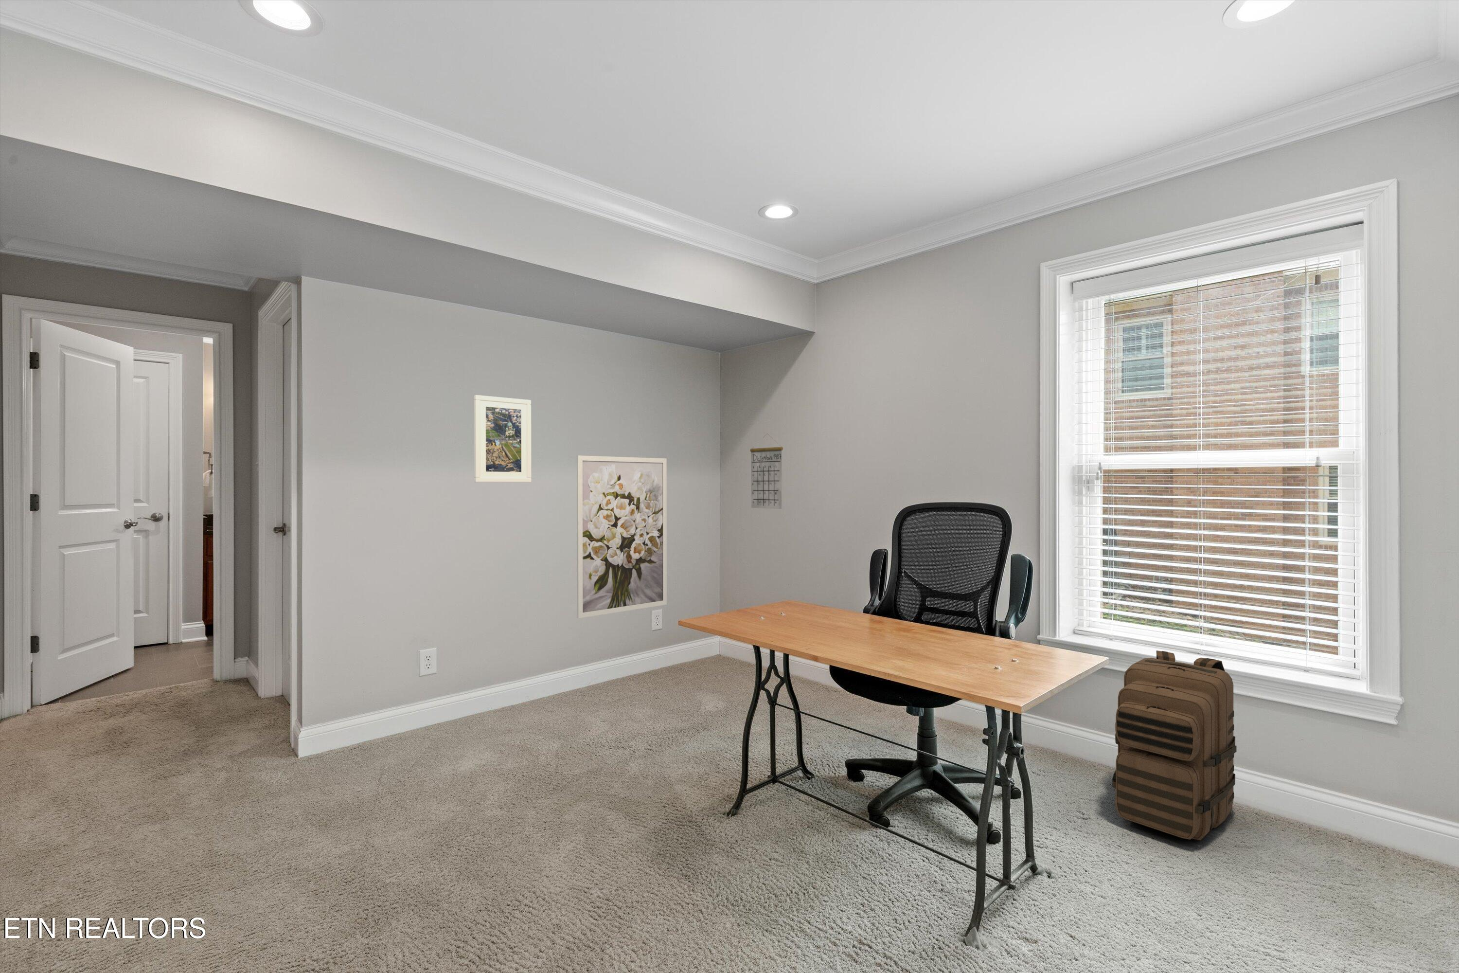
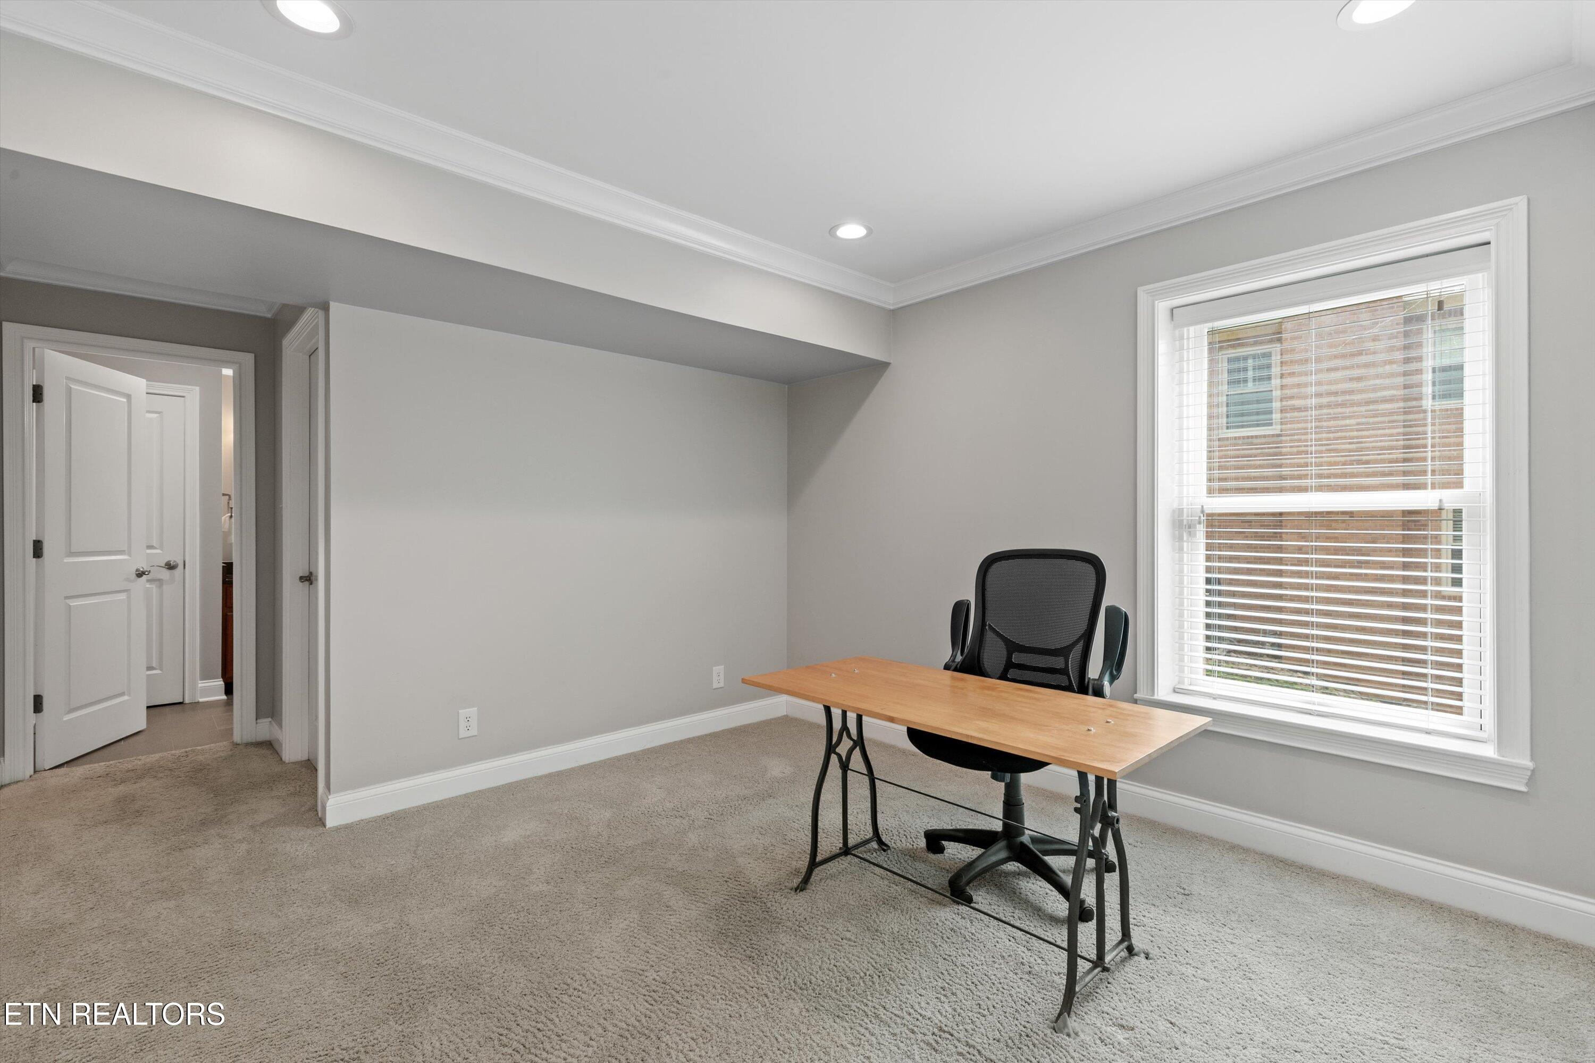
- backpack [1112,650,1238,841]
- wall art [576,455,668,619]
- calendar [749,433,784,509]
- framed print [473,394,532,483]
